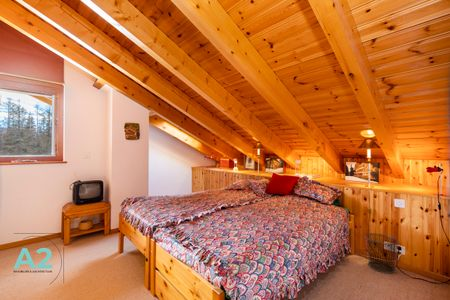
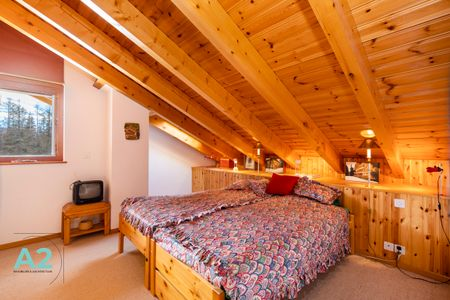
- waste bin [364,232,400,275]
